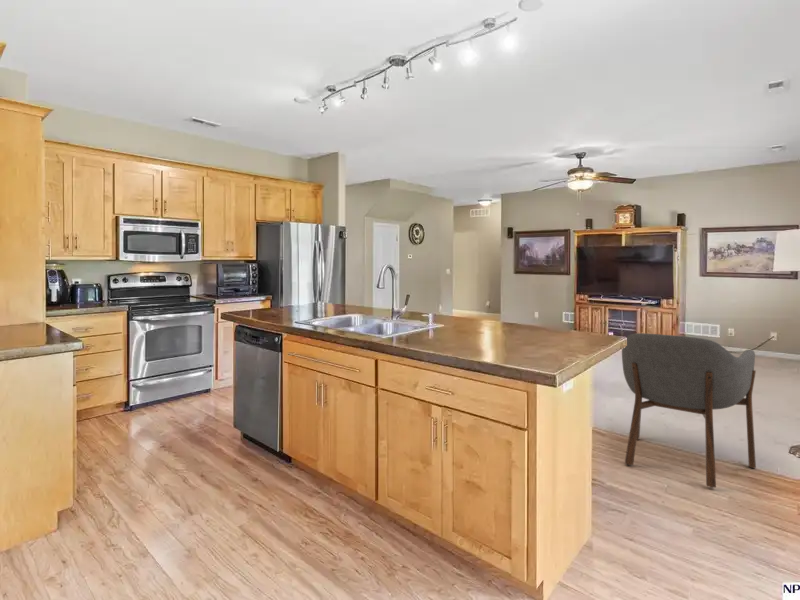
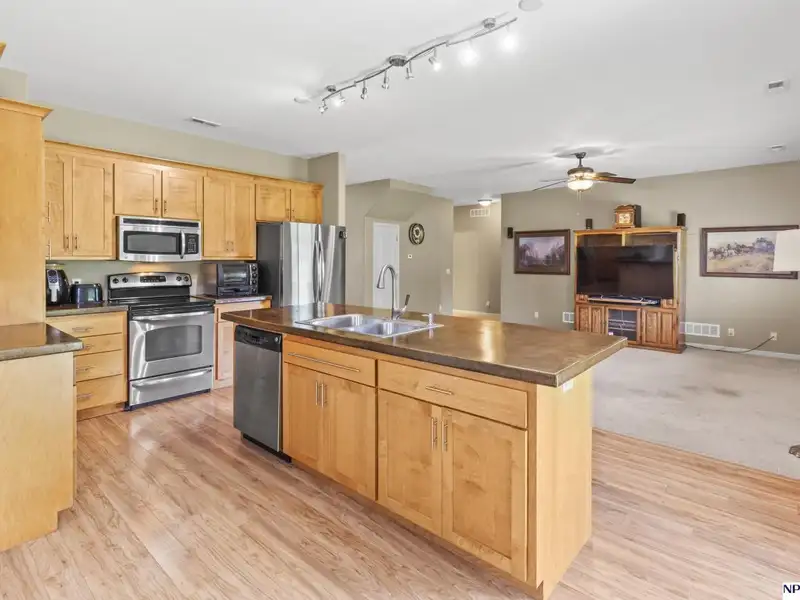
- armchair [621,332,757,489]
